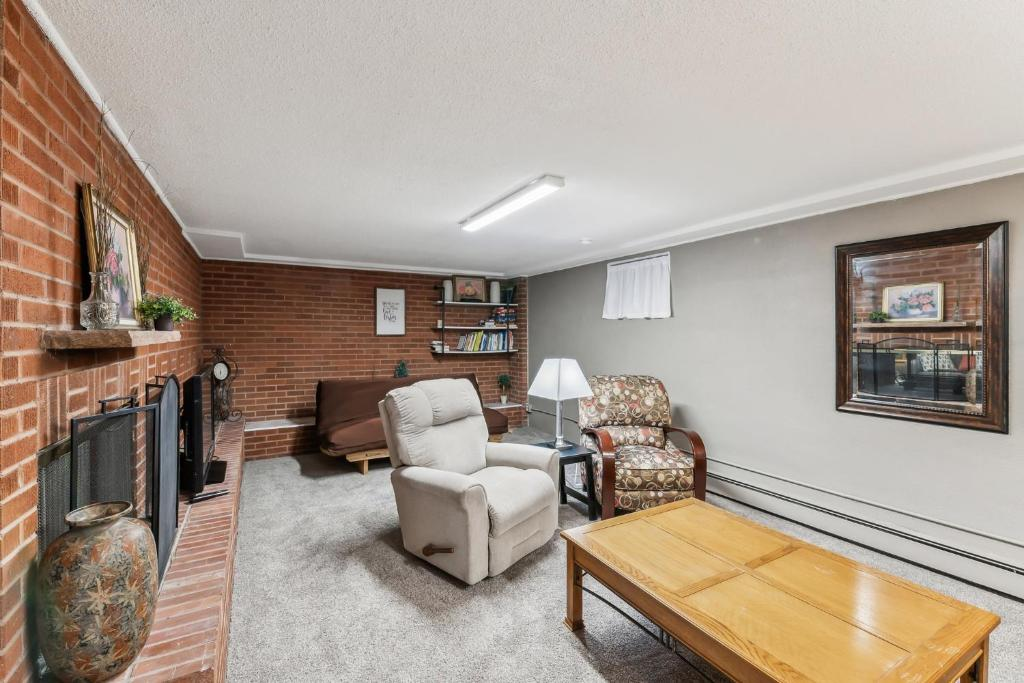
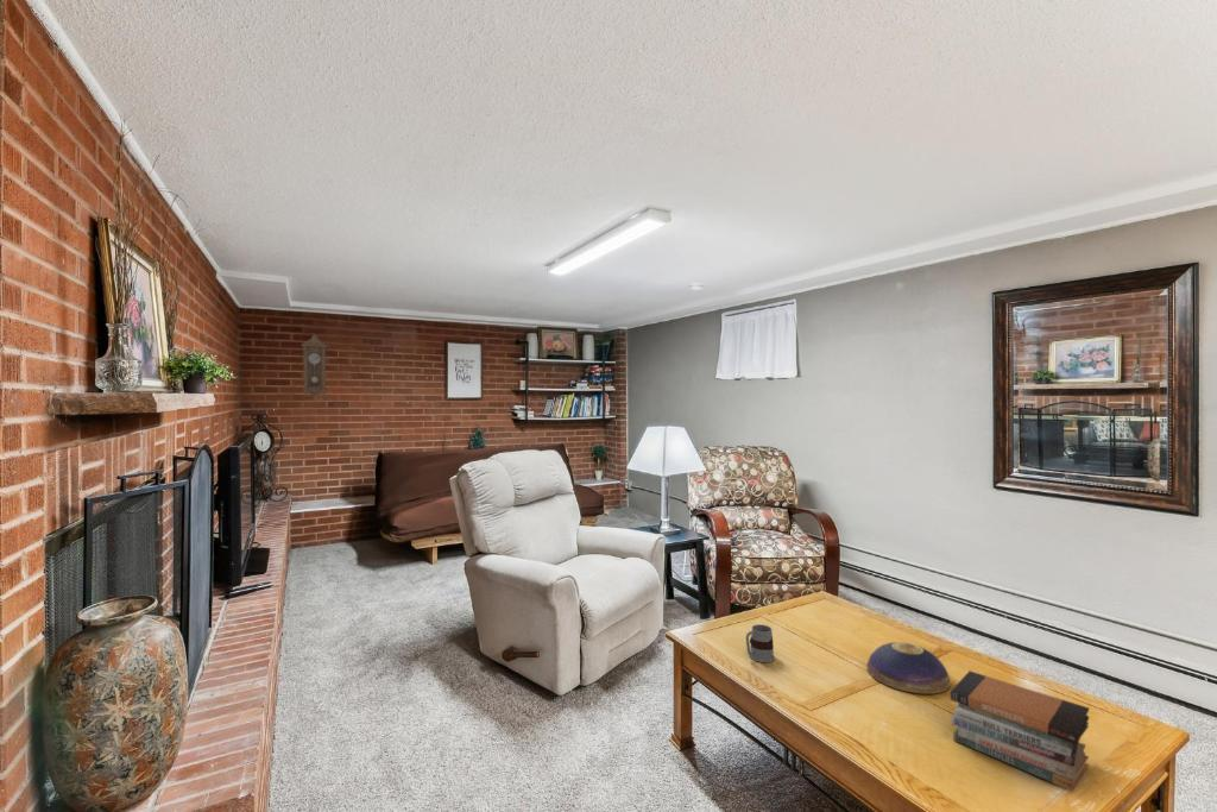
+ pendulum clock [301,333,328,401]
+ mug [745,623,776,663]
+ decorative bowl [866,641,951,695]
+ book stack [950,669,1091,792]
